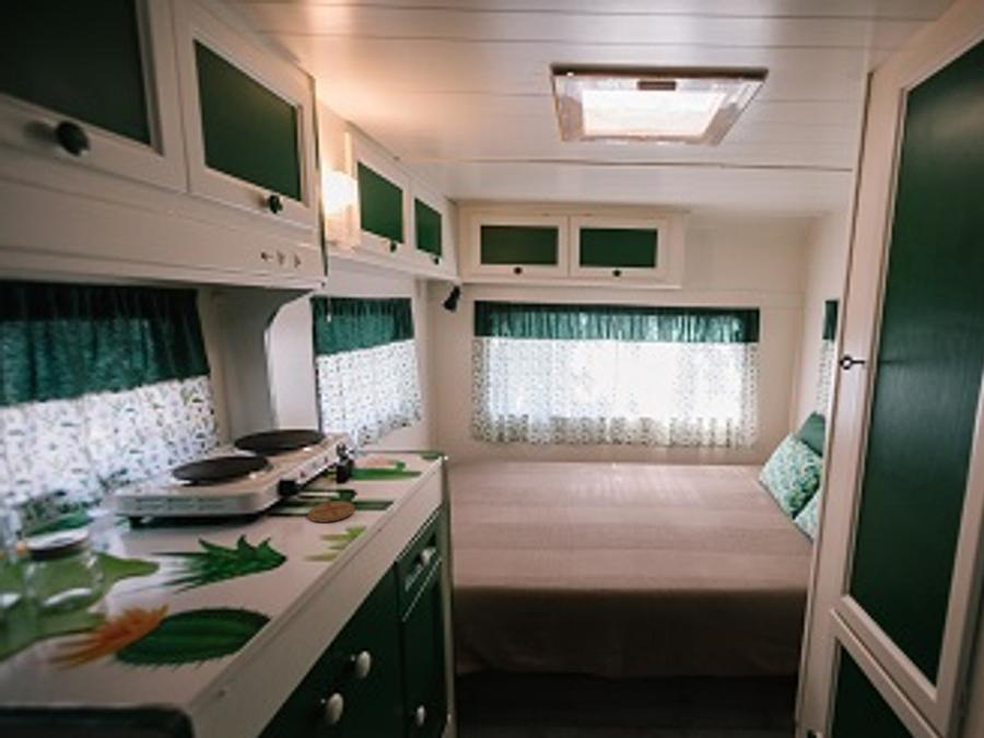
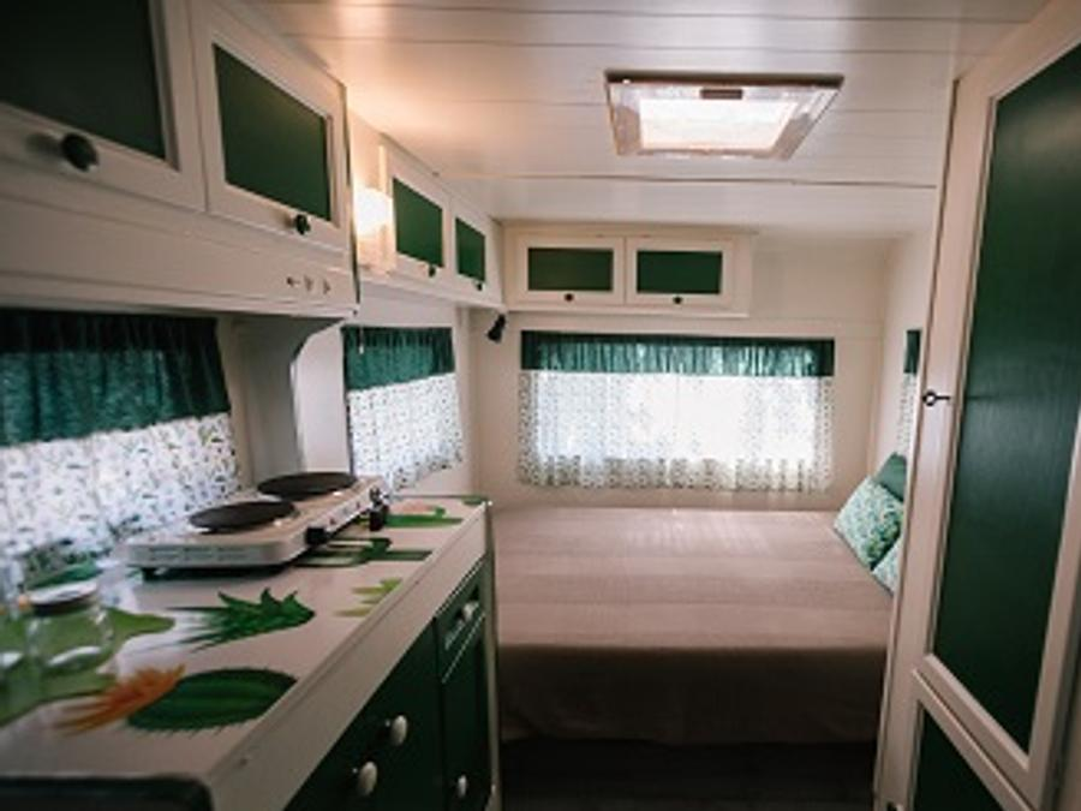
- coaster [307,500,355,524]
